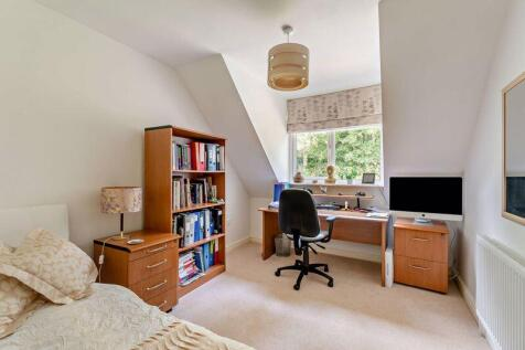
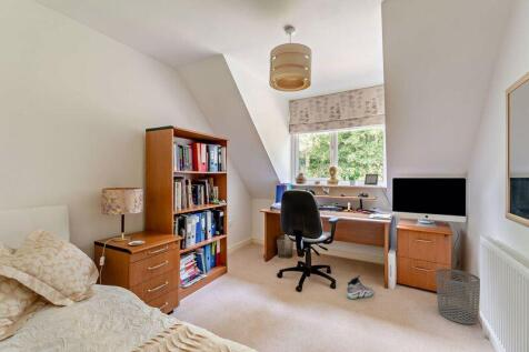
+ waste bin [435,268,481,325]
+ sneaker [346,274,375,300]
